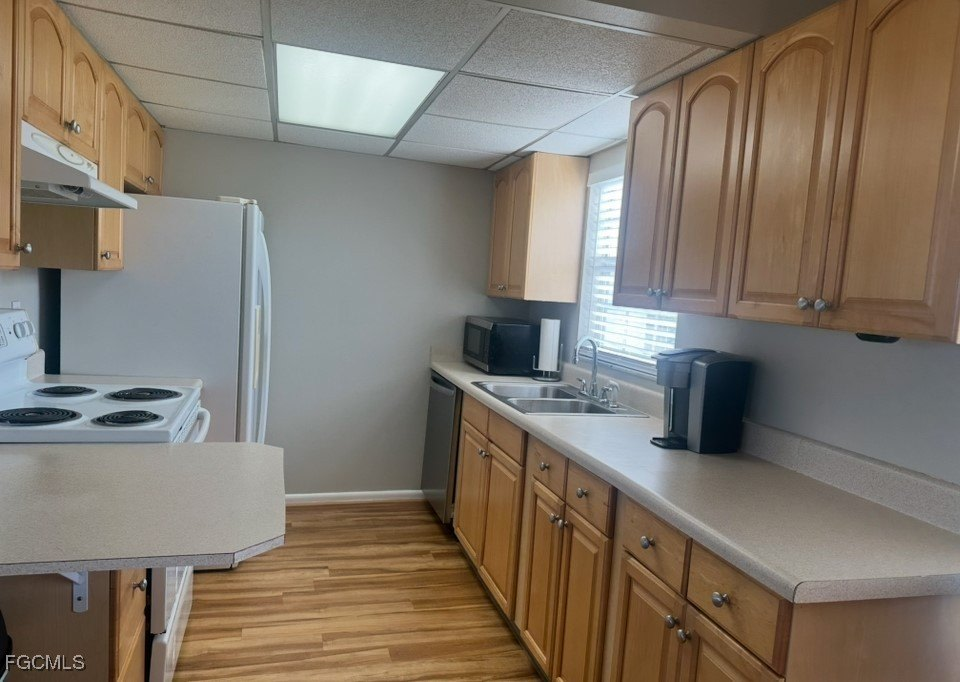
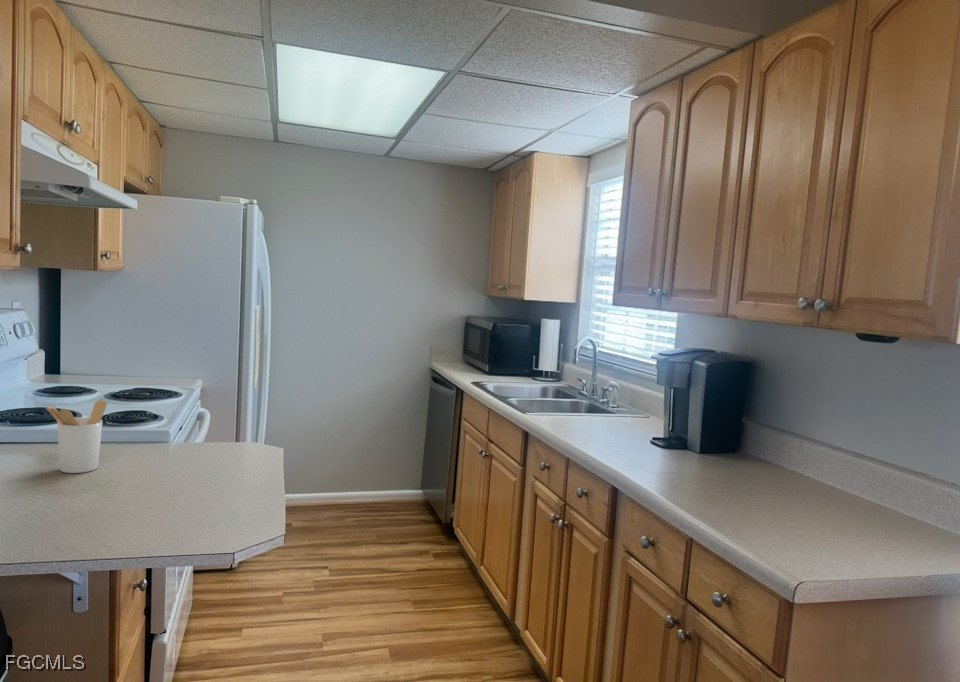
+ utensil holder [44,399,108,474]
